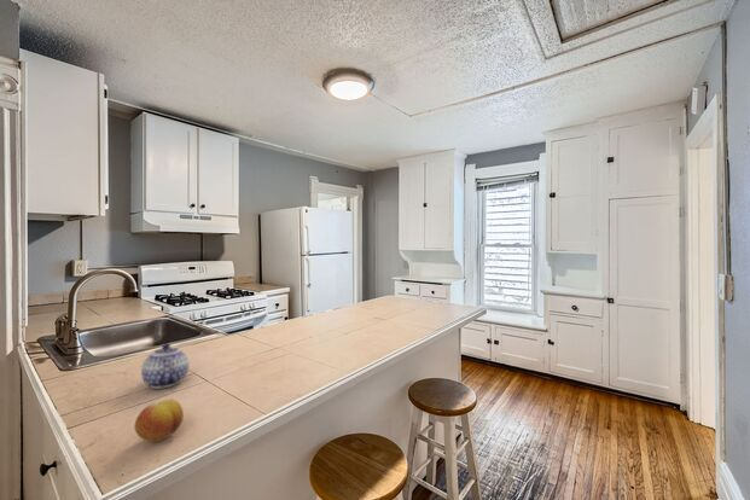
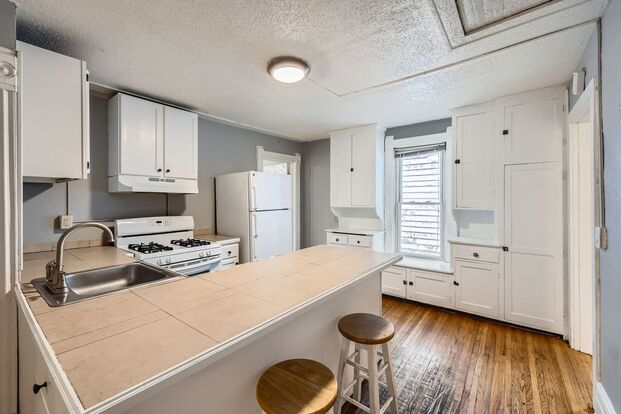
- teapot [140,342,190,390]
- fruit [133,397,185,443]
